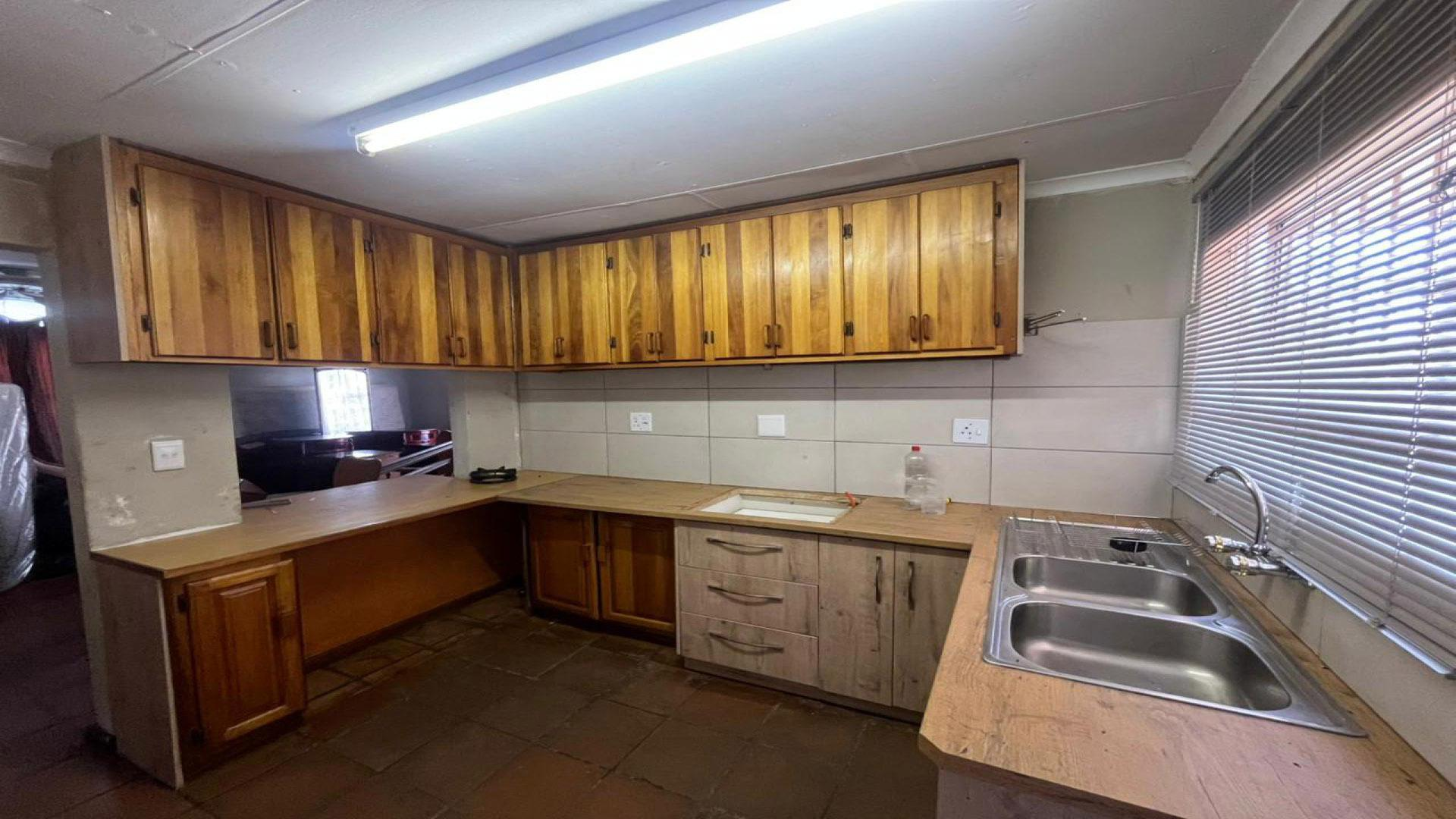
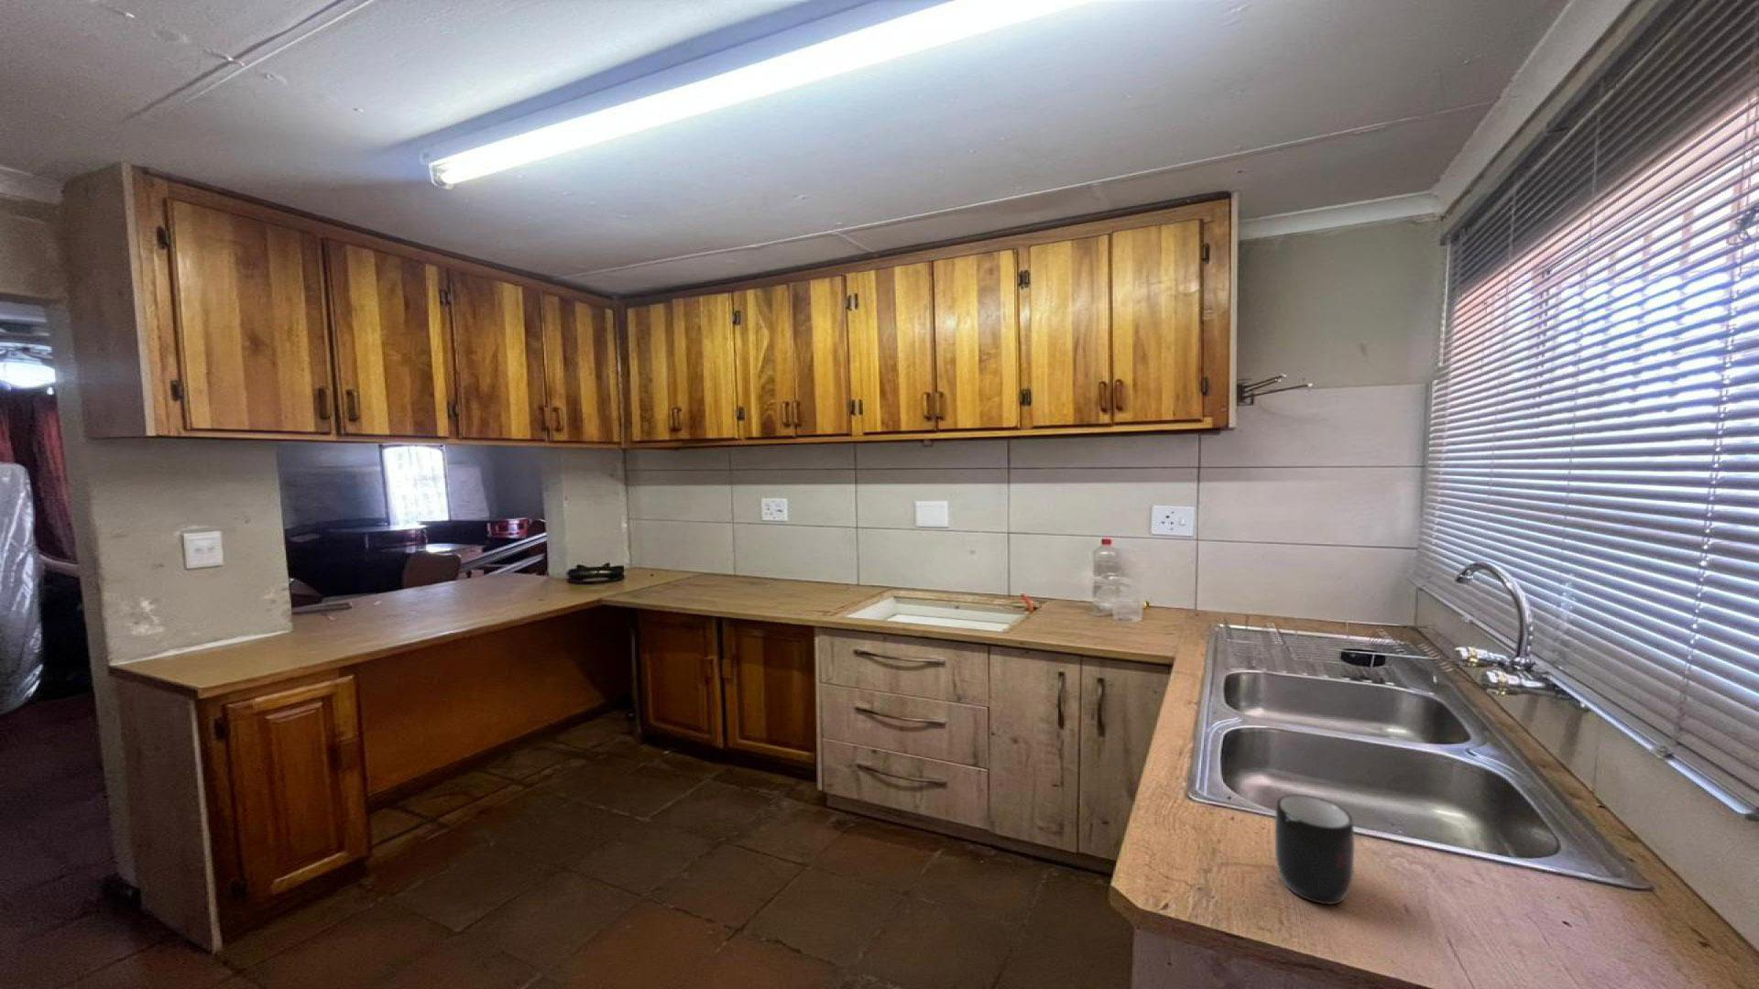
+ mug [1275,793,1355,906]
